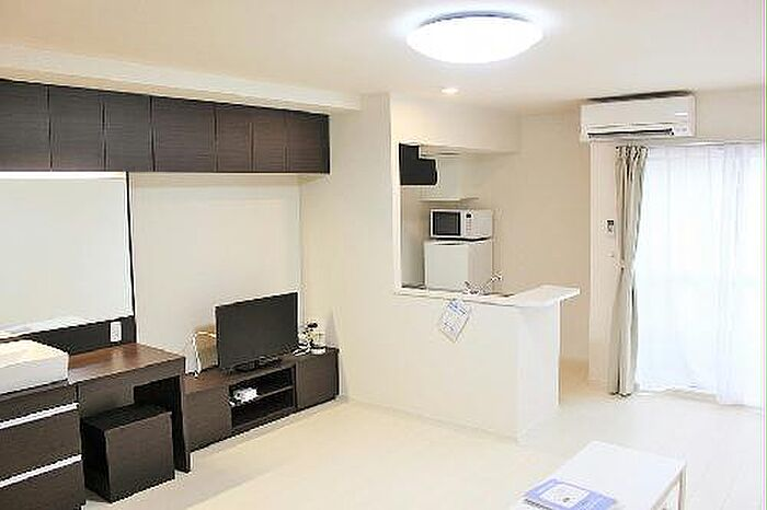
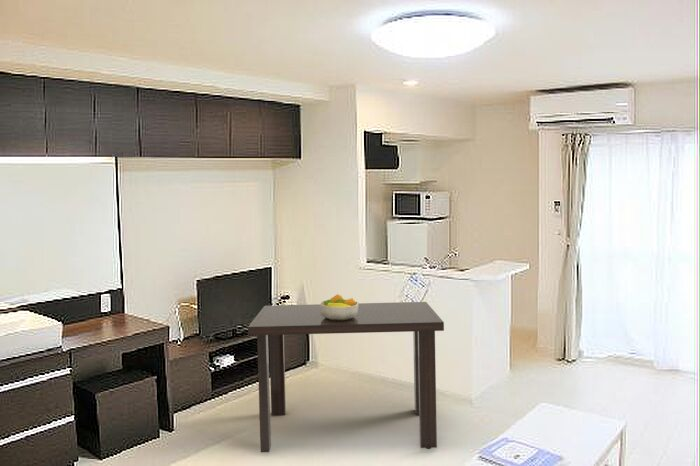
+ dining table [247,301,445,453]
+ fruit bowl [319,293,359,321]
